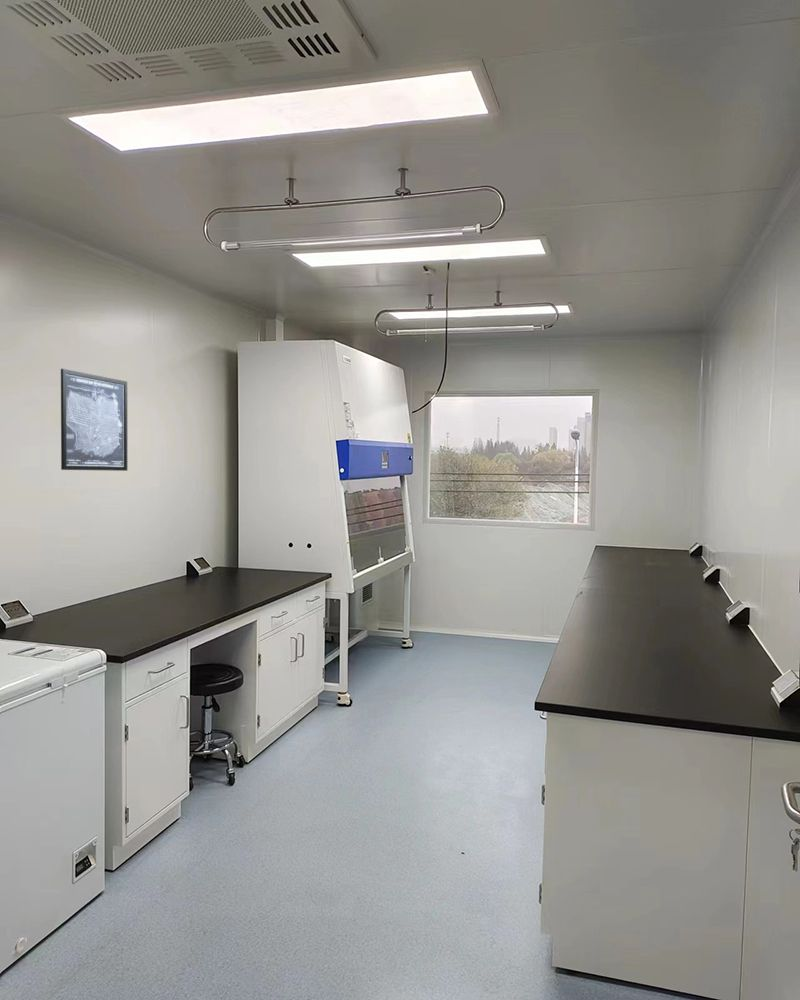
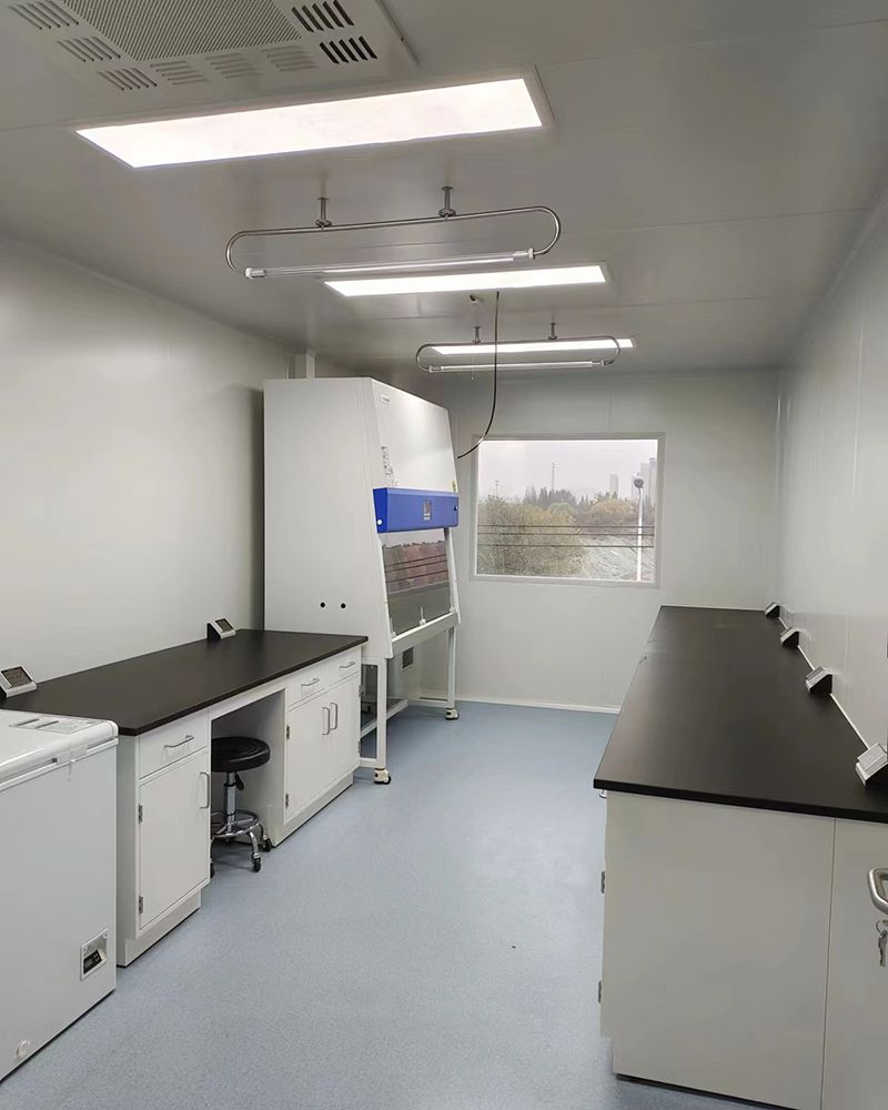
- wall art [60,368,128,472]
